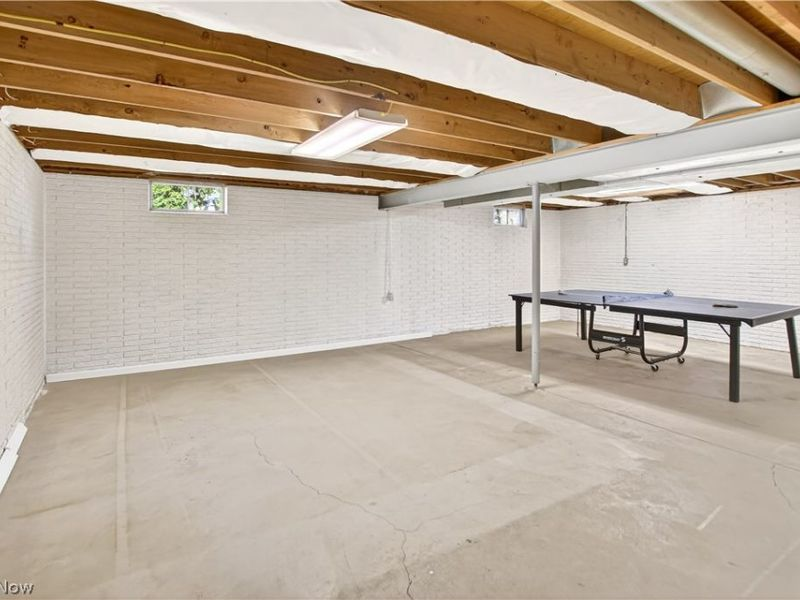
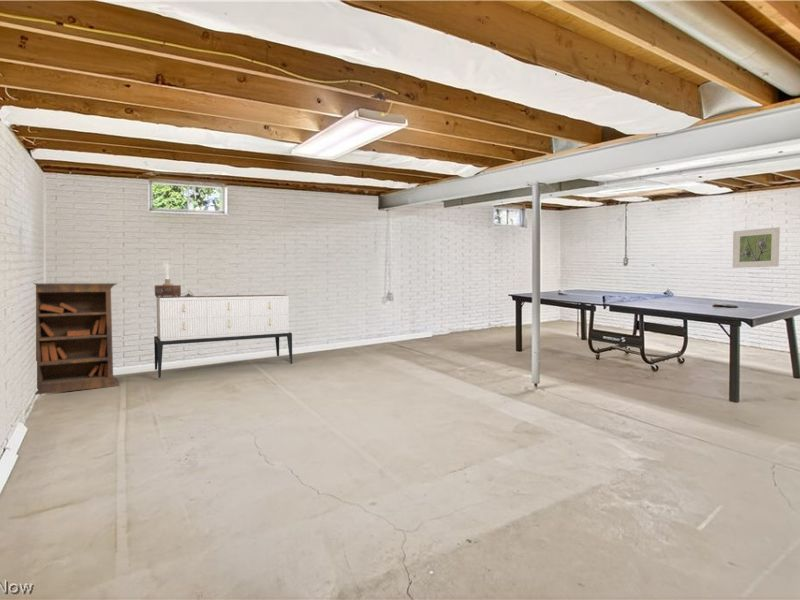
+ sideboard [153,294,293,379]
+ table lamp [154,262,194,298]
+ bookcase [34,282,121,396]
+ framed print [732,226,781,269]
